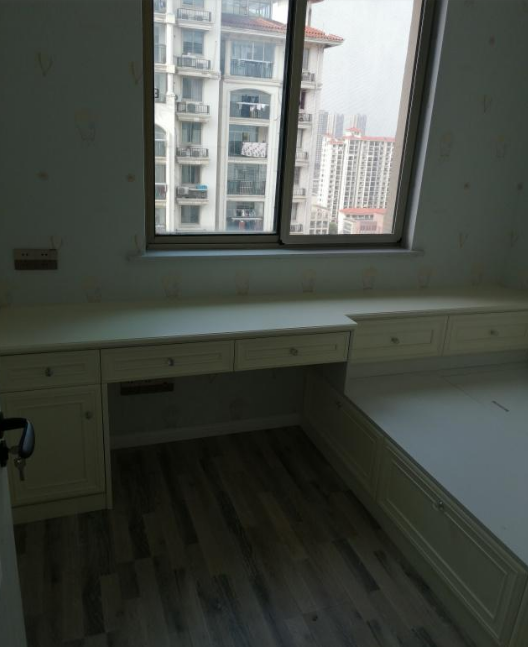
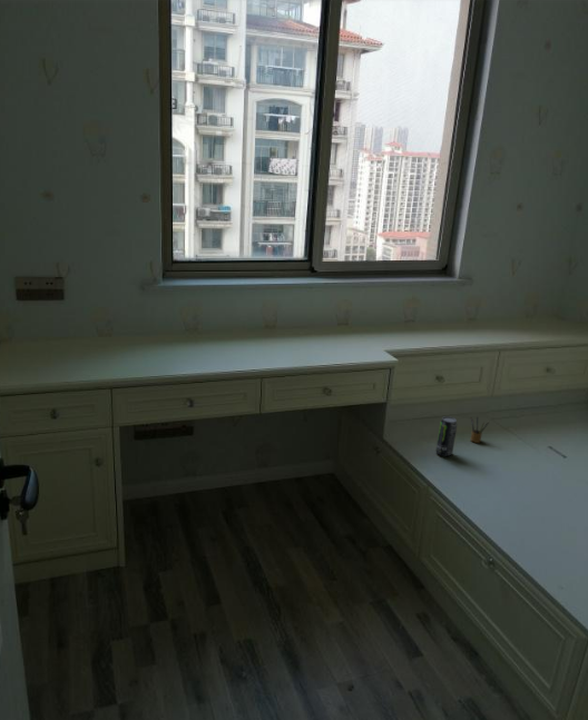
+ pencil box [470,415,490,444]
+ beverage can [434,415,458,457]
